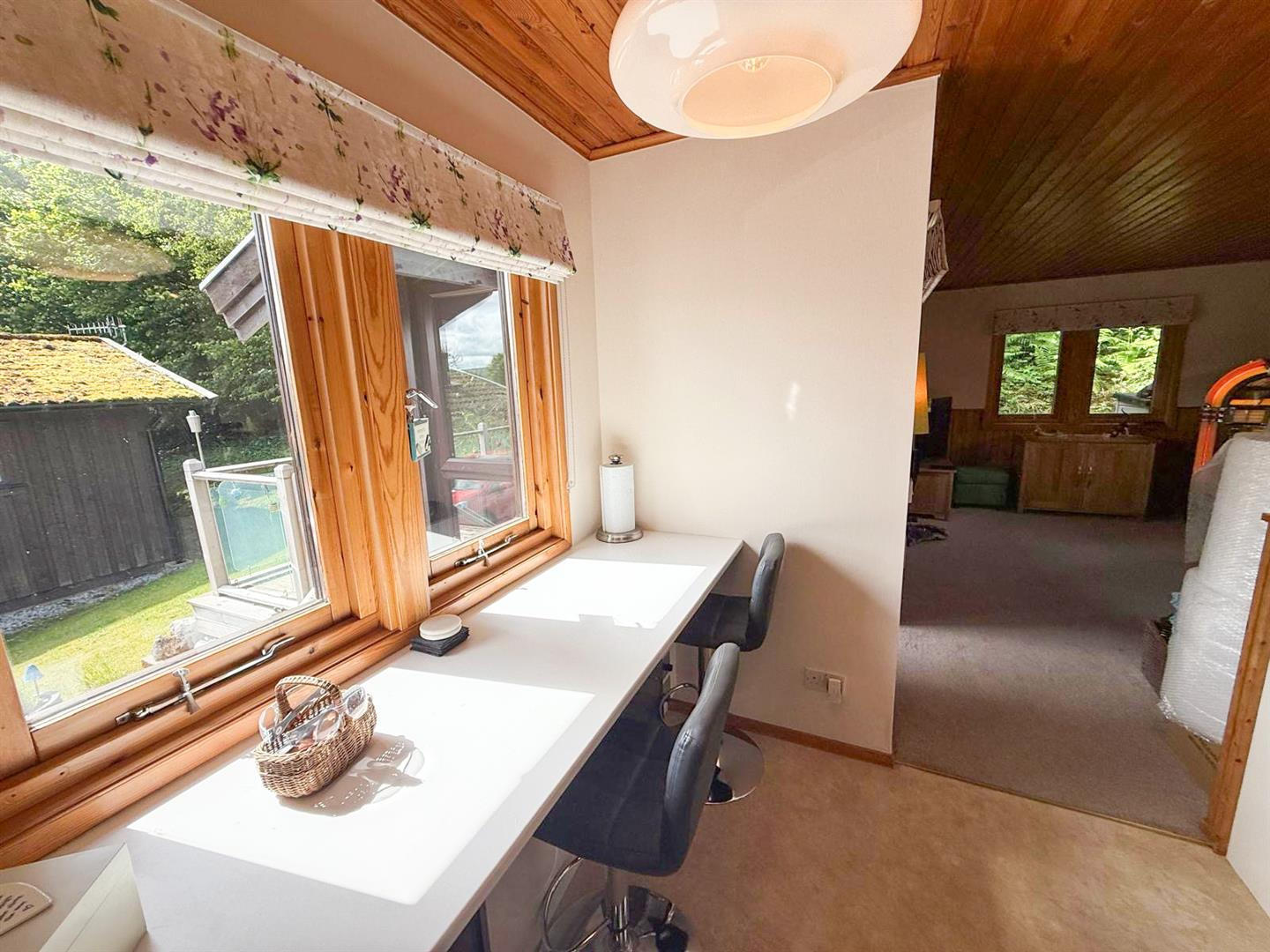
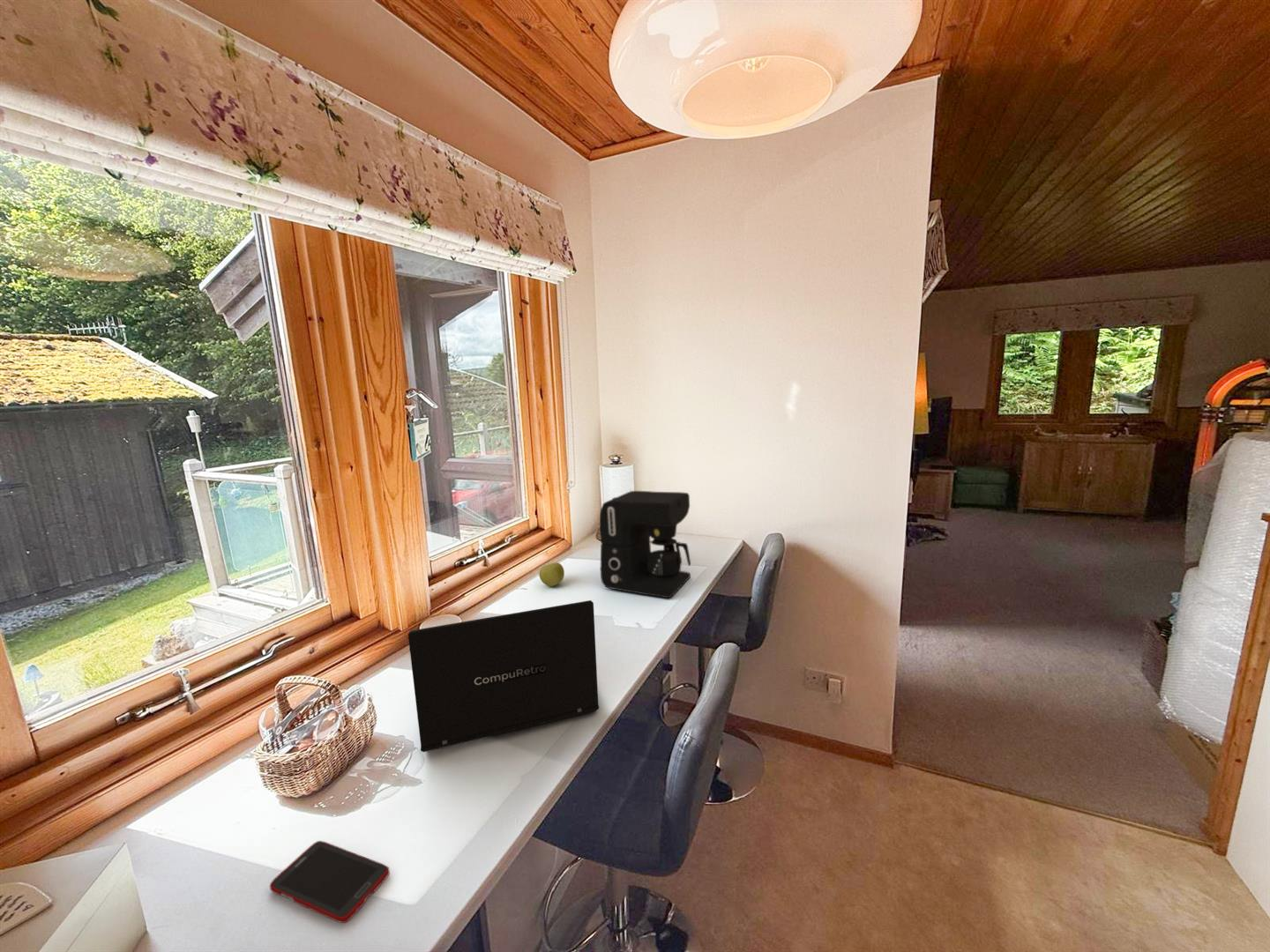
+ apple [538,562,565,587]
+ laptop [407,599,601,753]
+ cell phone [269,840,391,924]
+ coffee maker [599,490,691,599]
